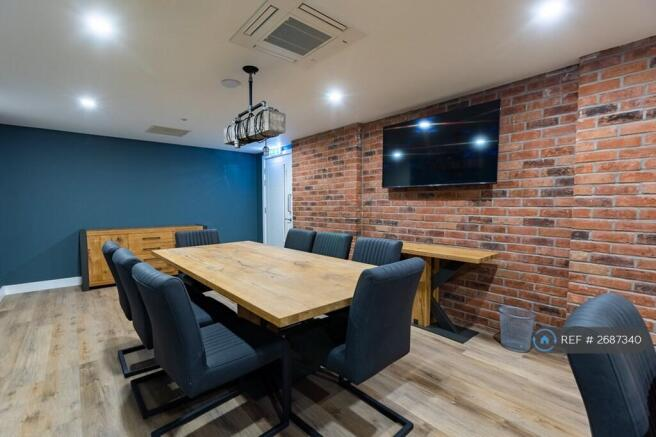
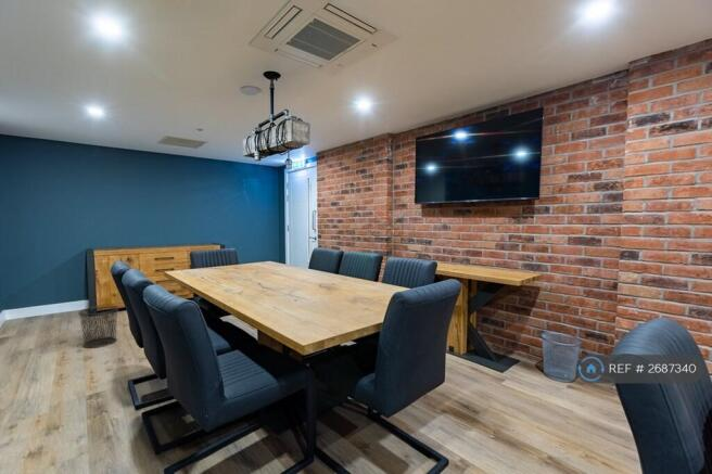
+ waste bin [77,305,119,349]
